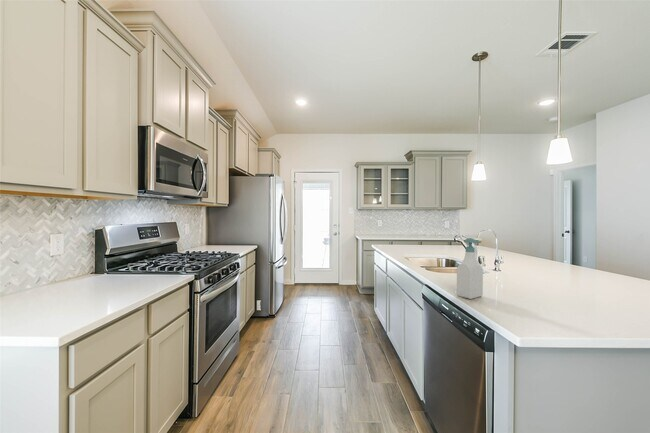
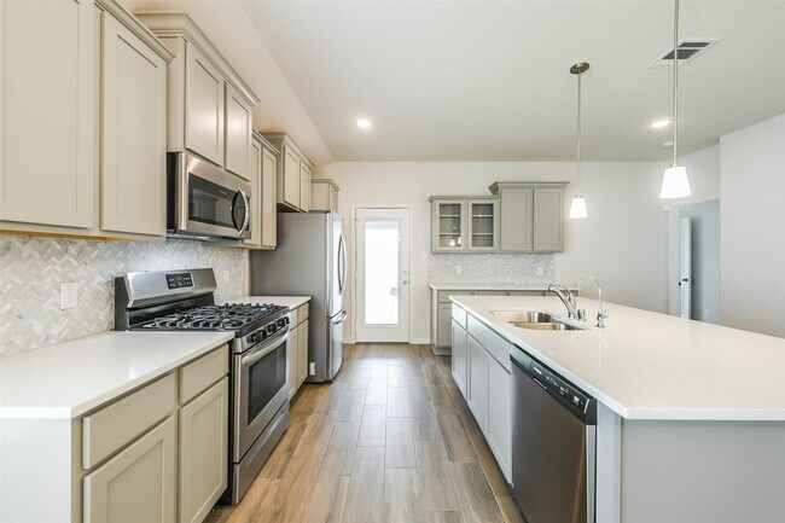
- soap bottle [456,237,484,300]
